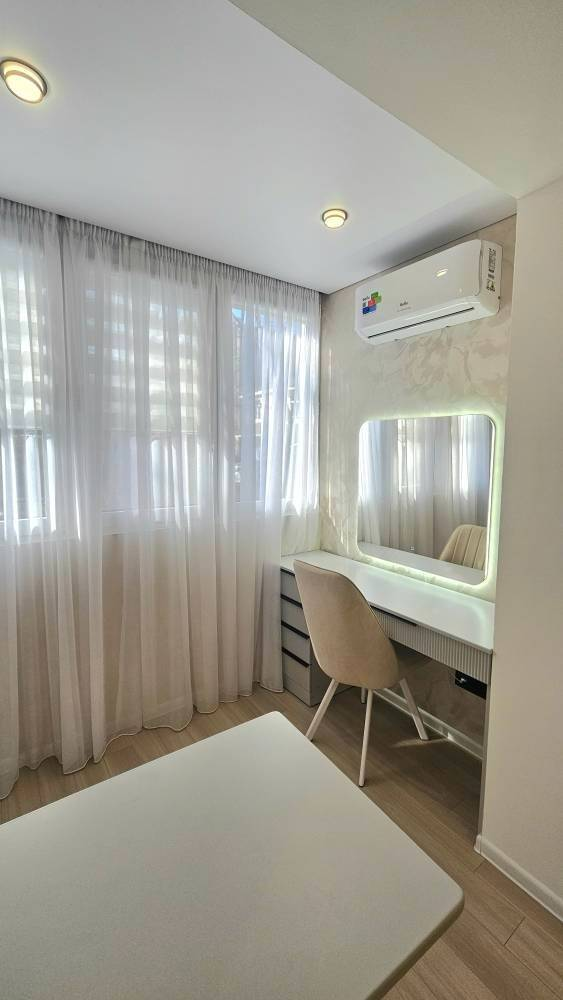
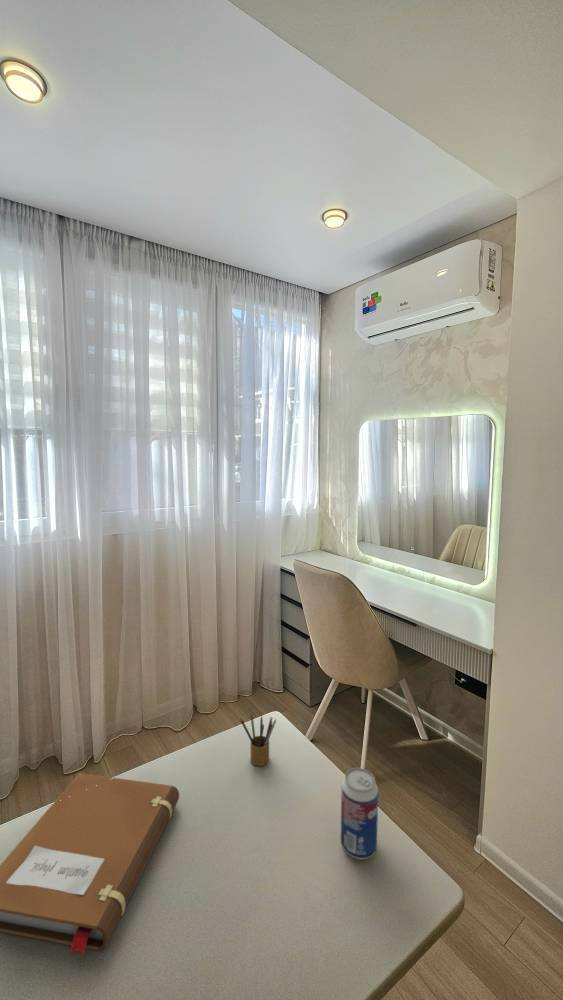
+ notebook [0,772,180,958]
+ pencil box [239,712,277,767]
+ beverage can [340,767,379,860]
